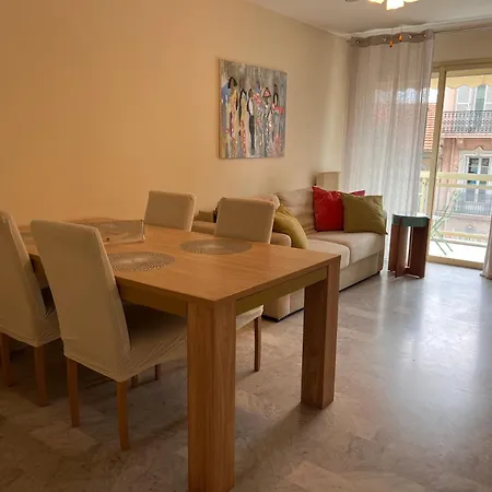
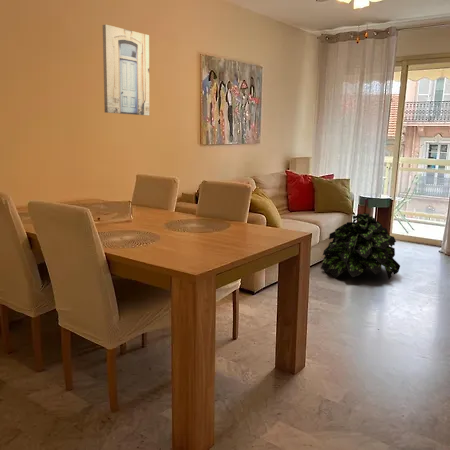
+ potted plant [321,212,401,280]
+ wall art [102,24,150,116]
